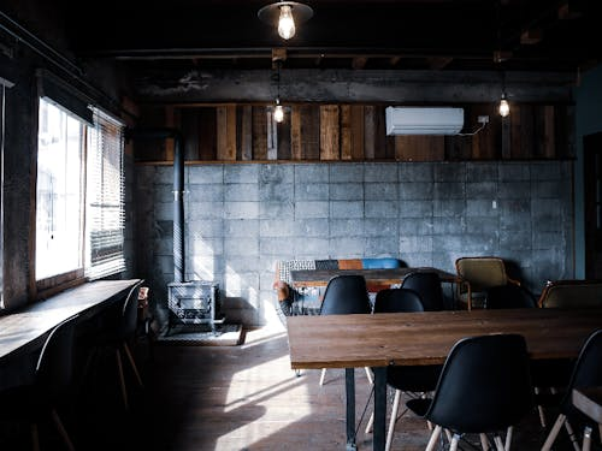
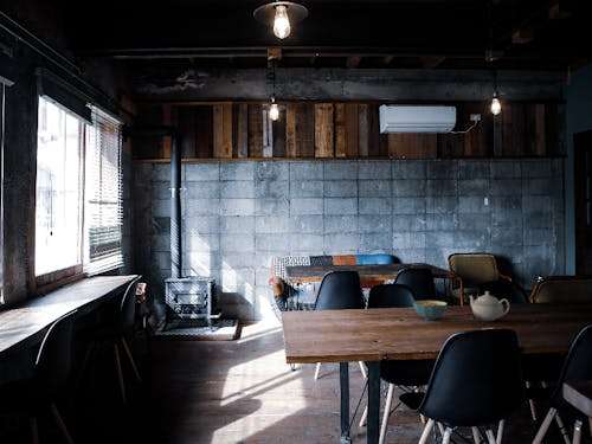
+ cereal bowl [412,300,449,321]
+ teapot [468,290,510,322]
